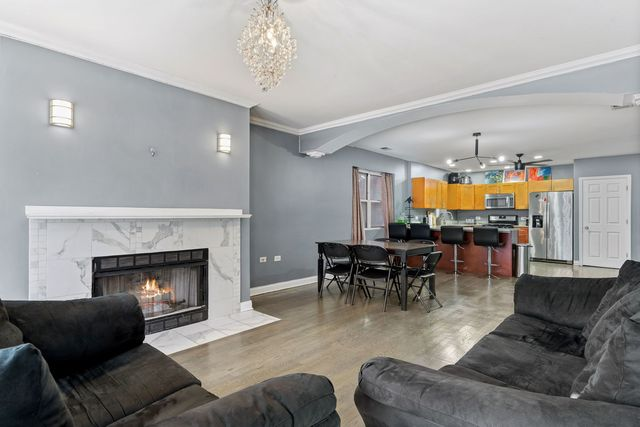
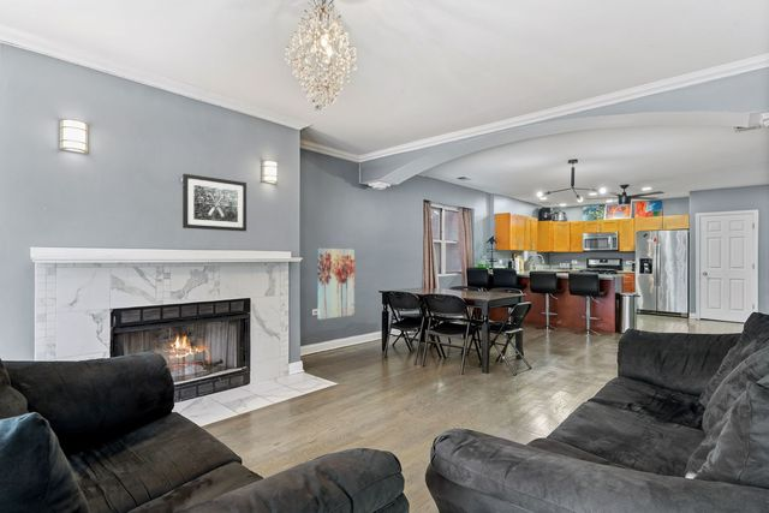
+ wall art [181,173,248,232]
+ wall art [316,247,356,321]
